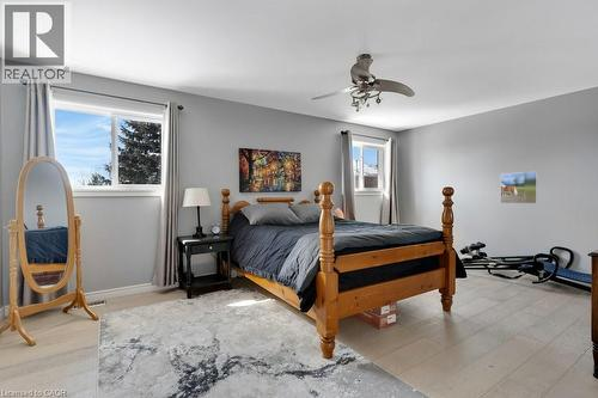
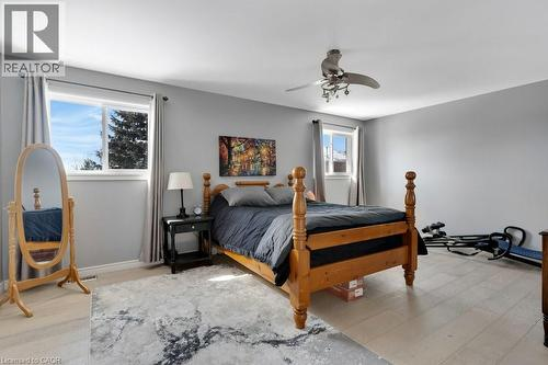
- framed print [500,171,539,204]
